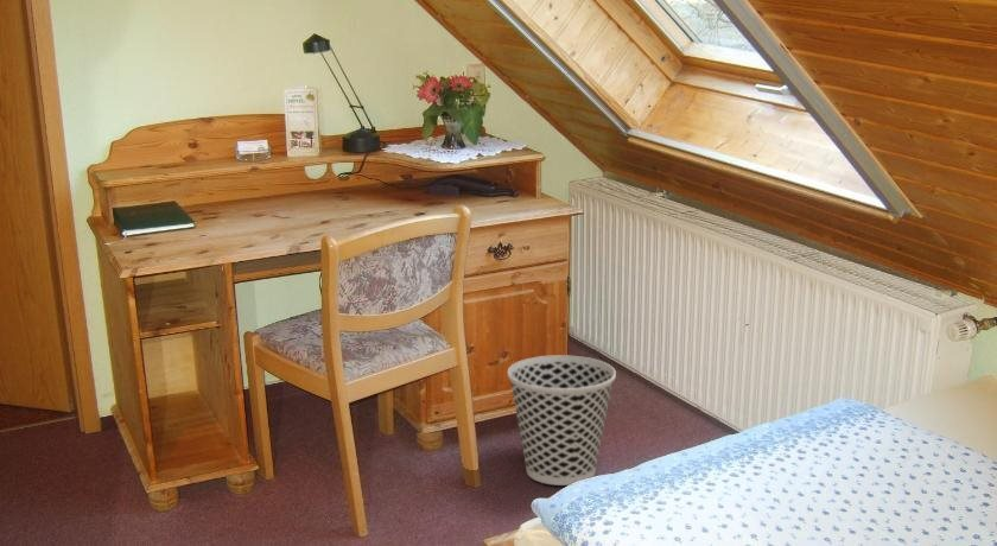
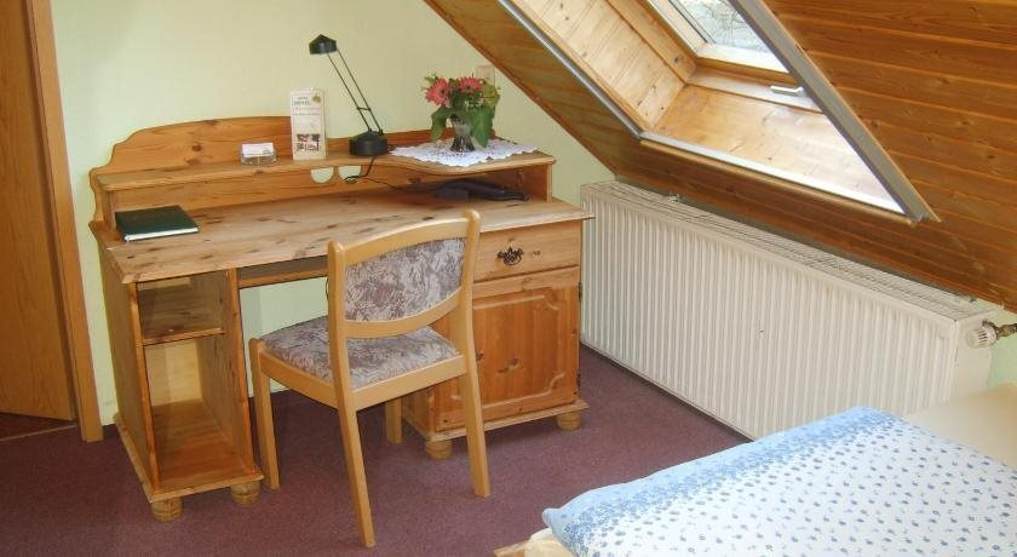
- wastebasket [507,354,617,487]
